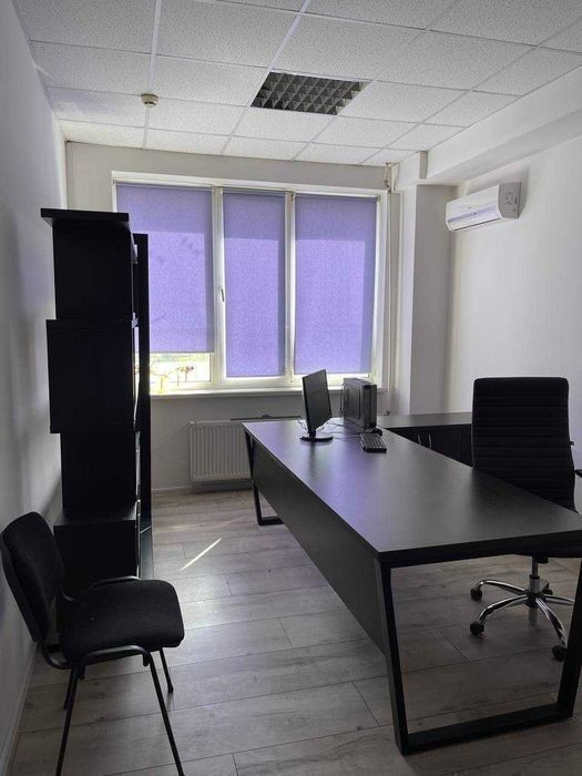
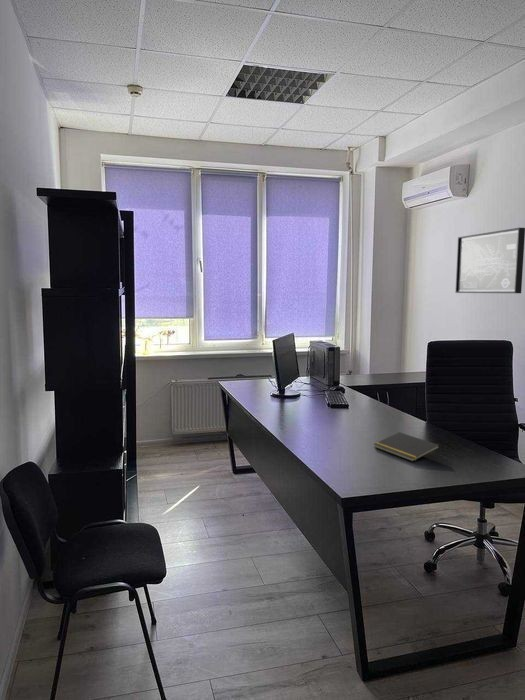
+ wall art [454,227,525,294]
+ notepad [373,431,441,463]
